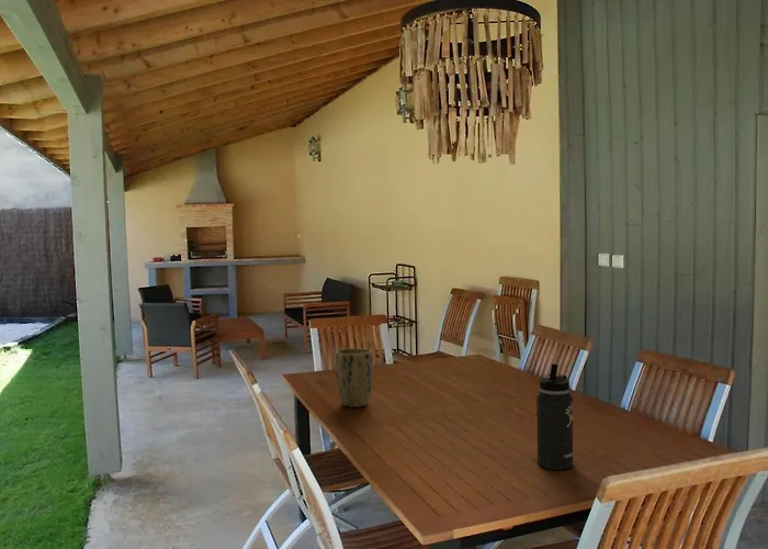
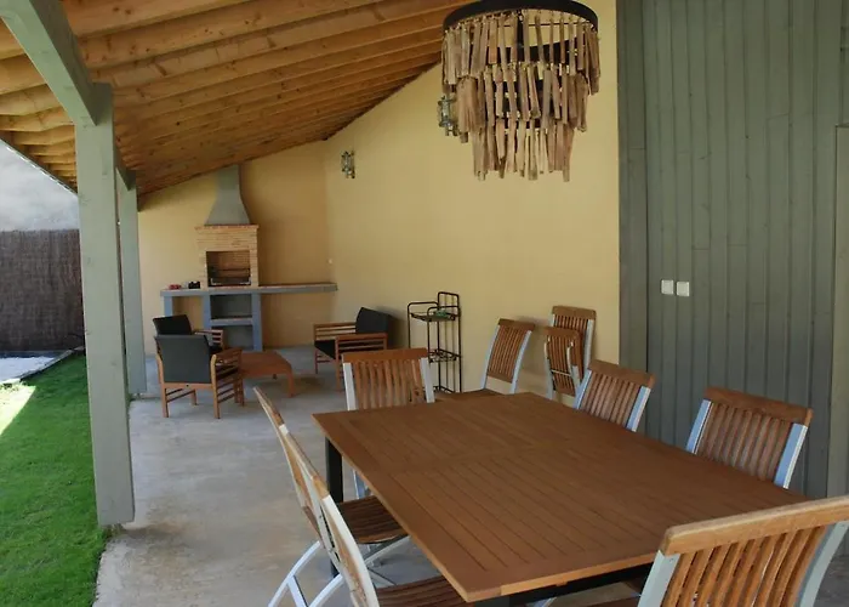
- thermos bottle [535,362,575,471]
- plant pot [335,347,373,408]
